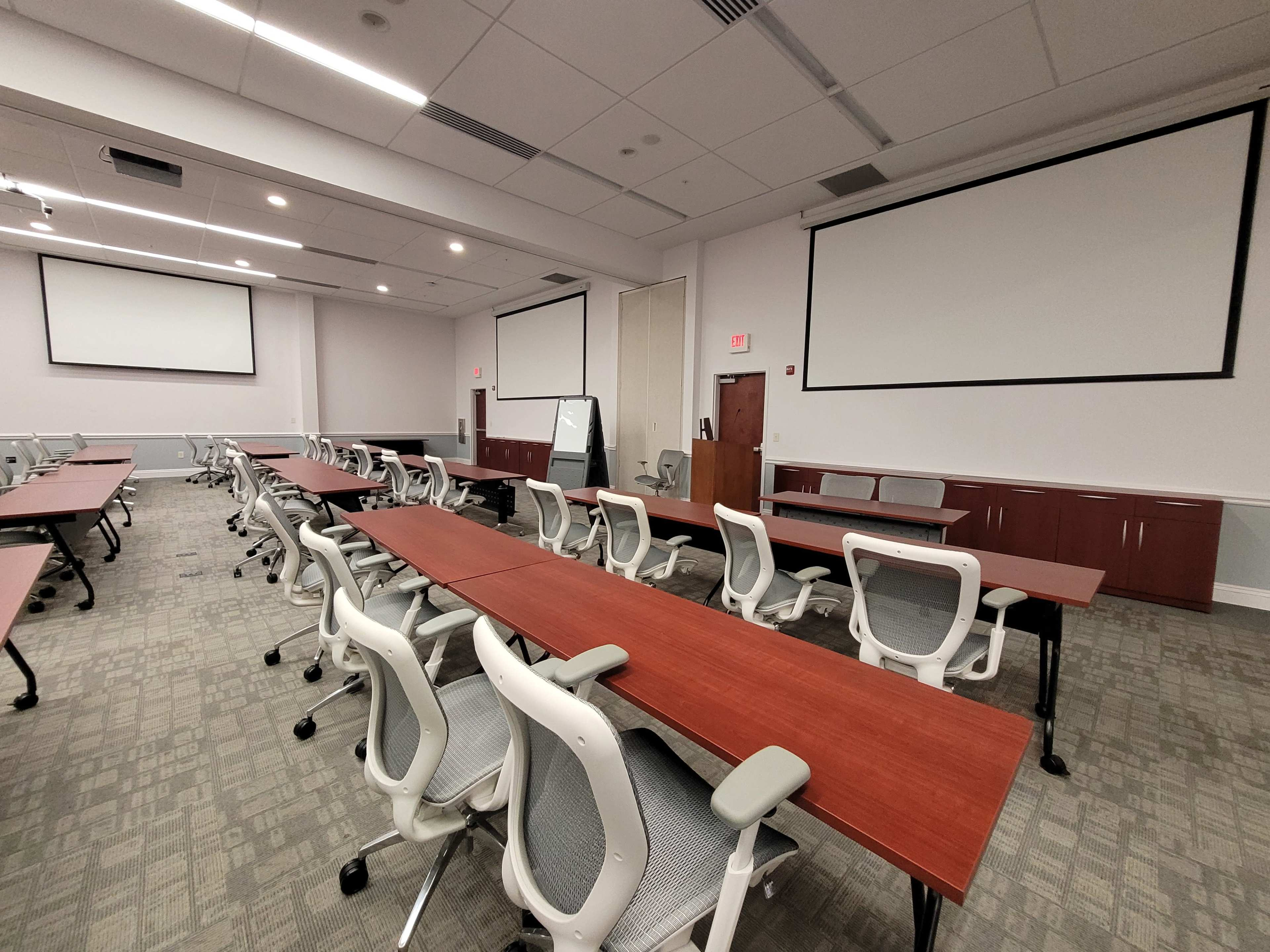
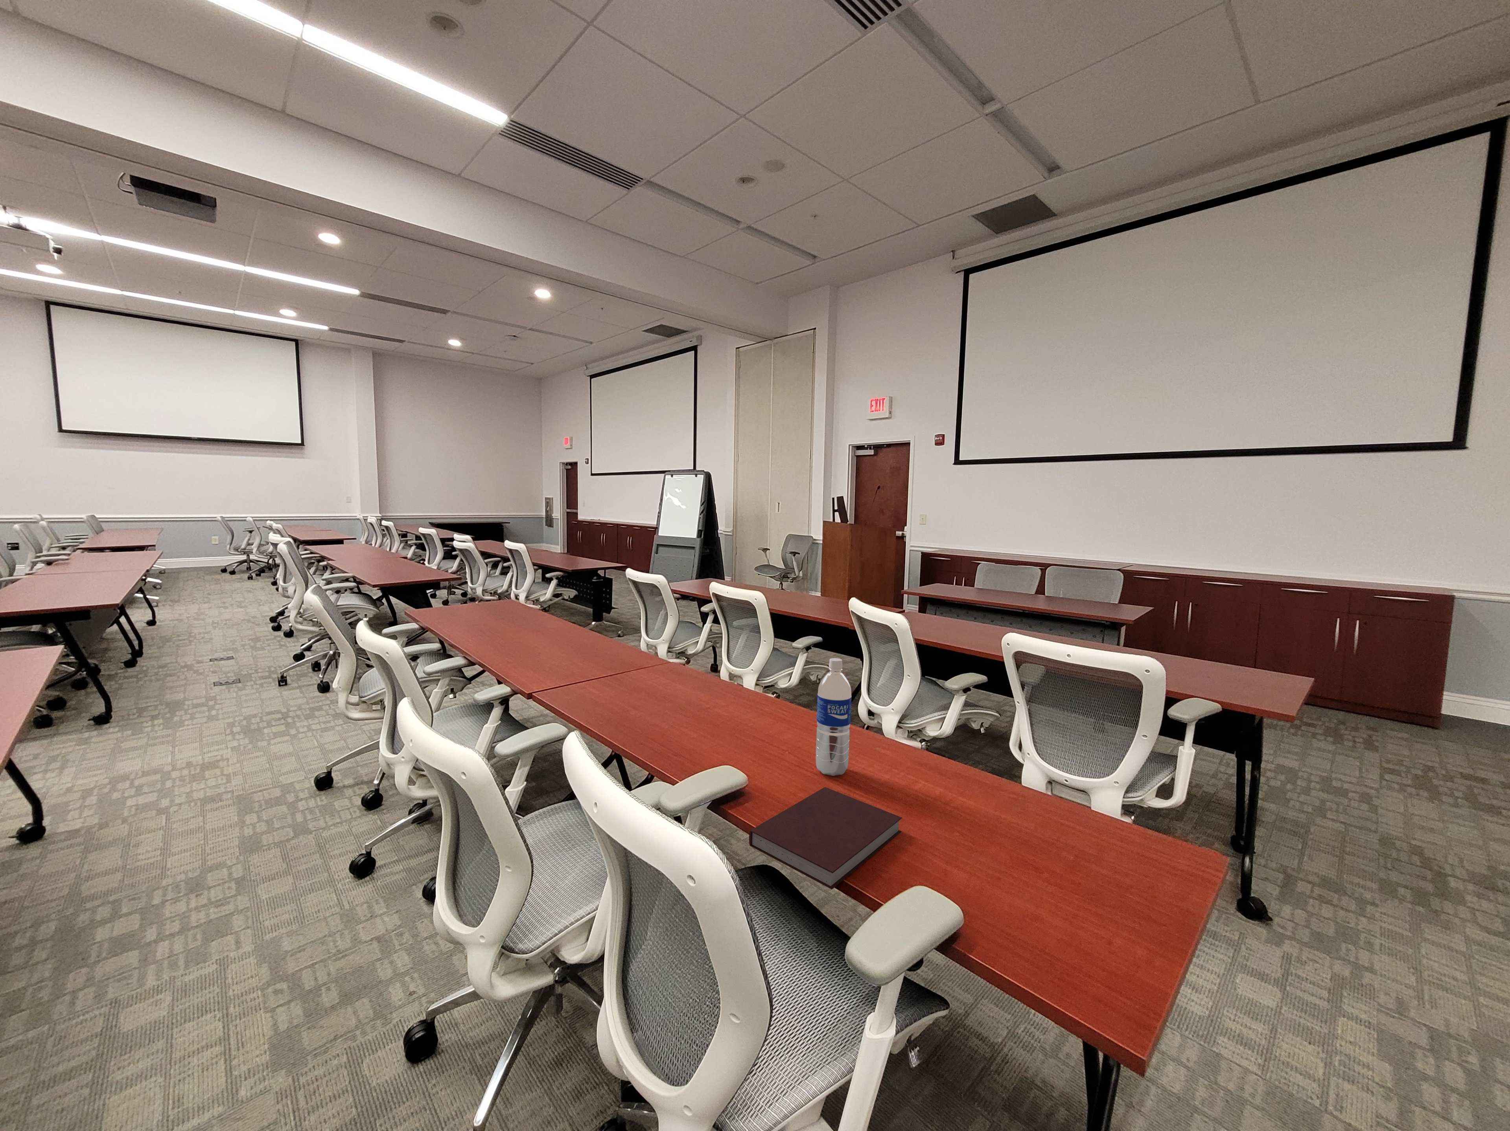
+ notebook [749,786,902,890]
+ water bottle [816,658,852,777]
